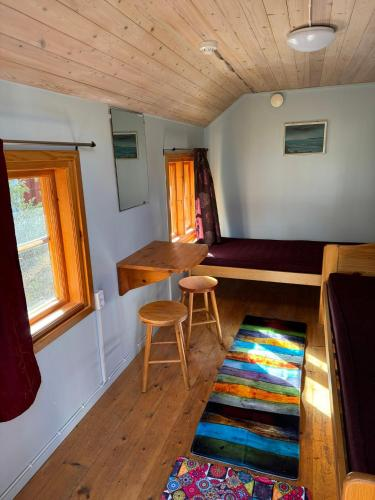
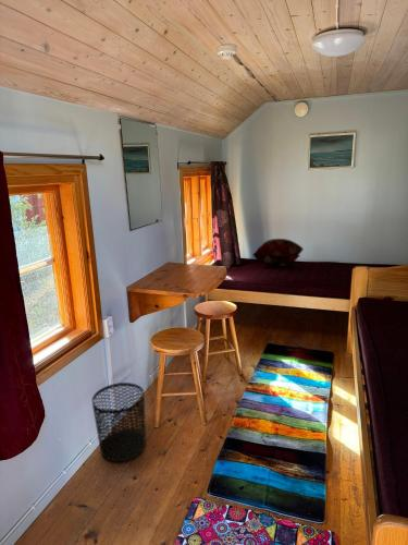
+ waste bin [91,382,147,462]
+ decorative pillow [251,238,305,267]
